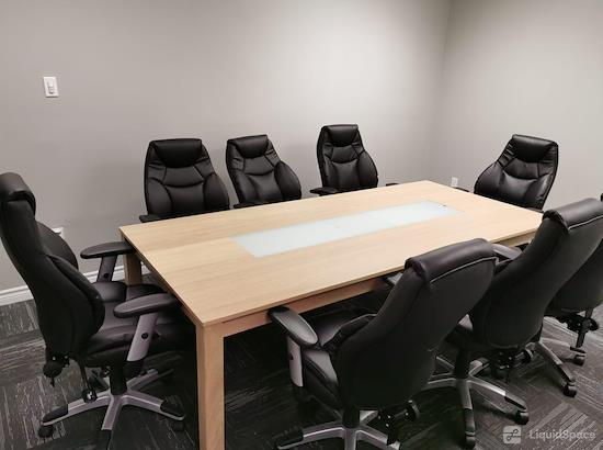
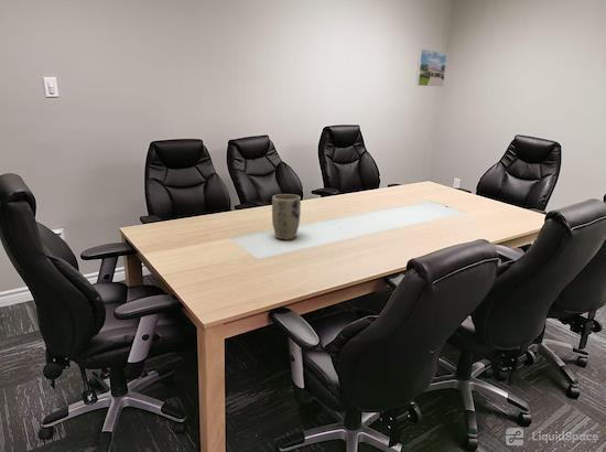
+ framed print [415,49,448,88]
+ plant pot [271,193,302,240]
